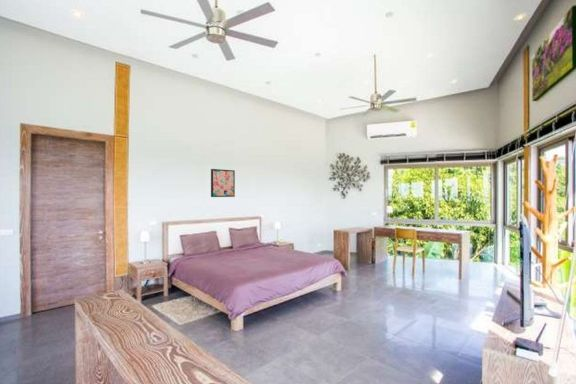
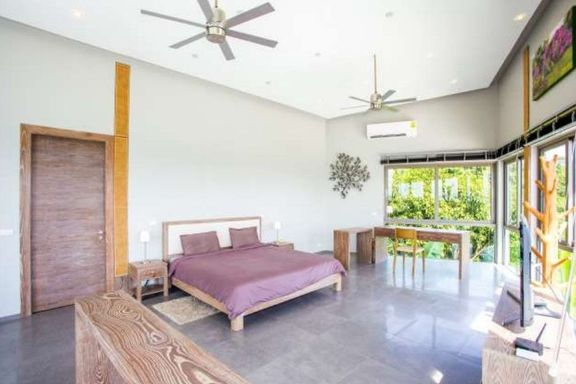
- wall art [210,168,236,198]
